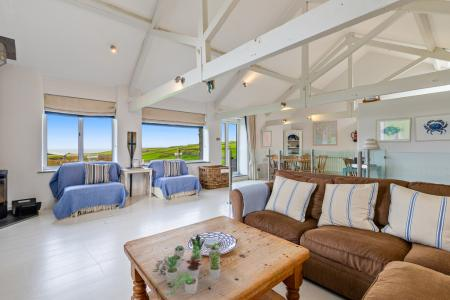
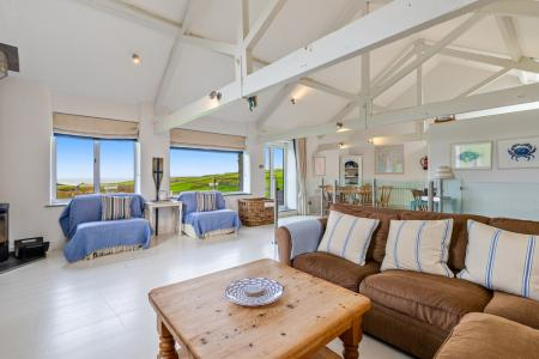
- succulent plant [152,233,222,297]
